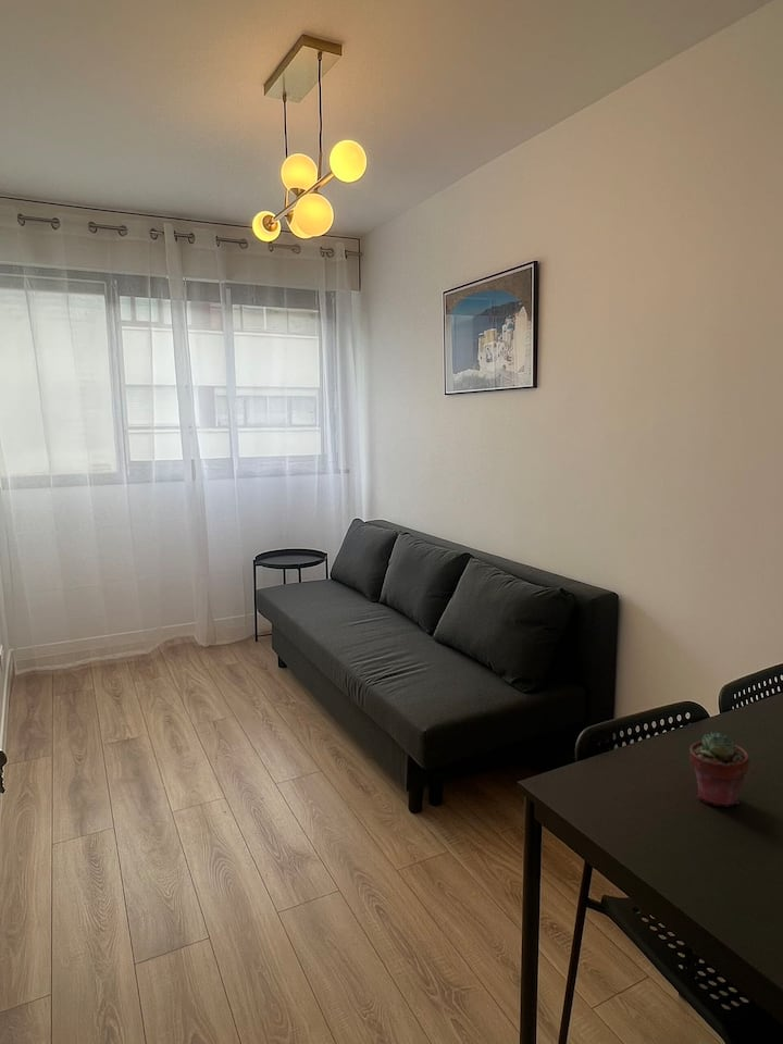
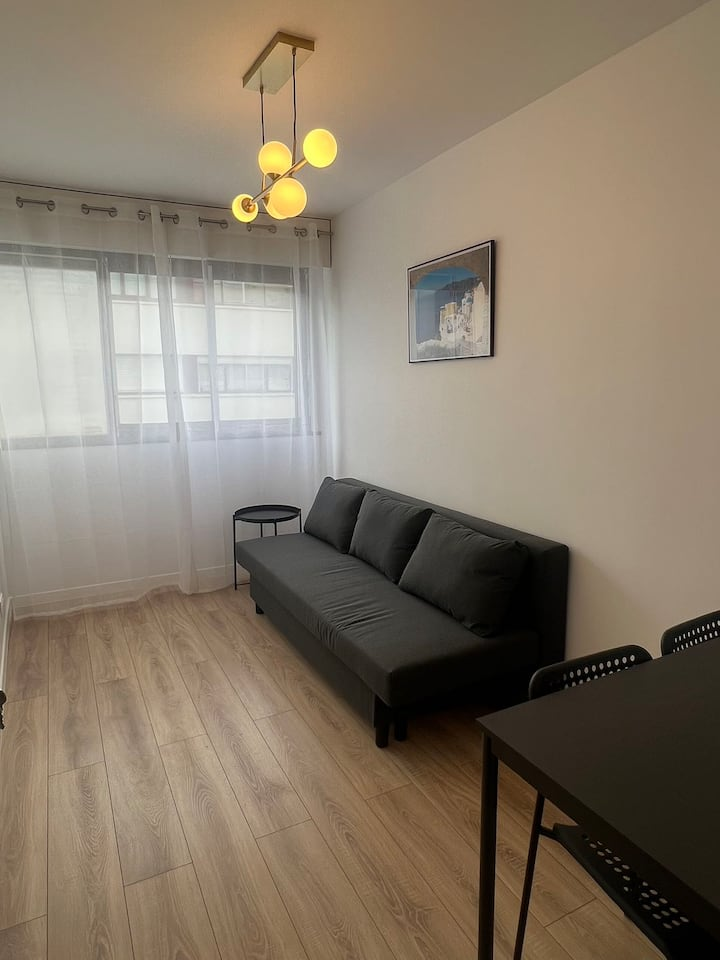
- potted succulent [688,731,750,808]
